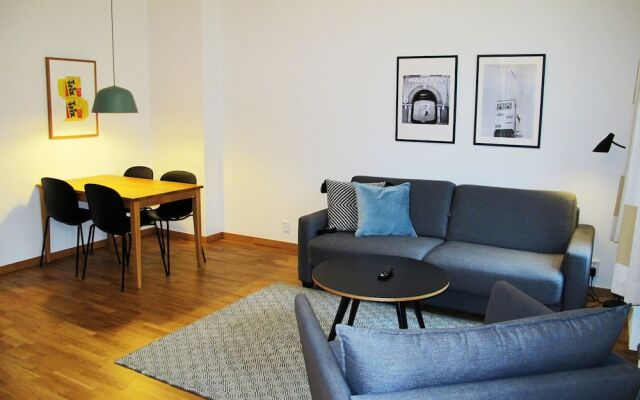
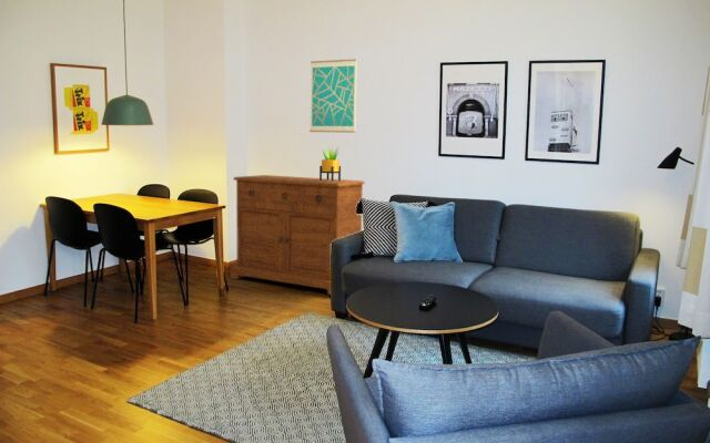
+ sideboard [230,174,366,296]
+ wall art [308,58,358,134]
+ potted plant [318,144,342,182]
